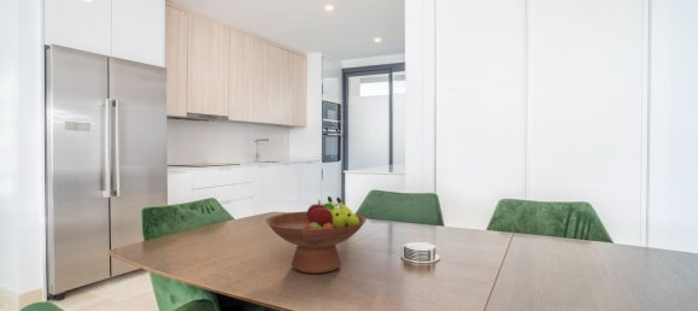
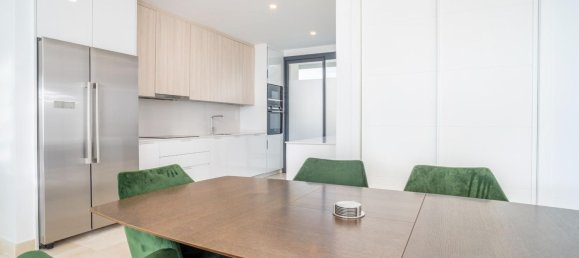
- fruit bowl [264,195,368,275]
